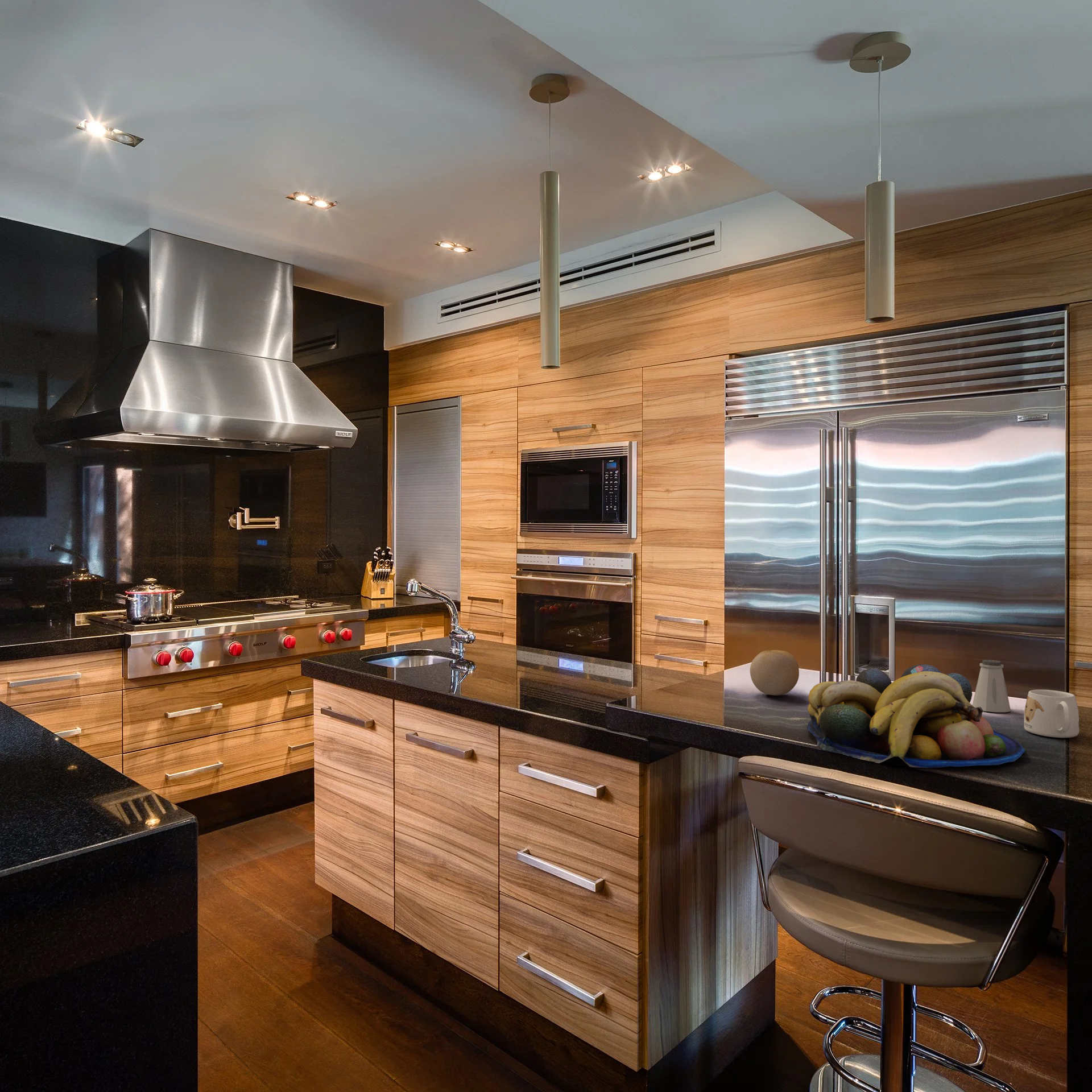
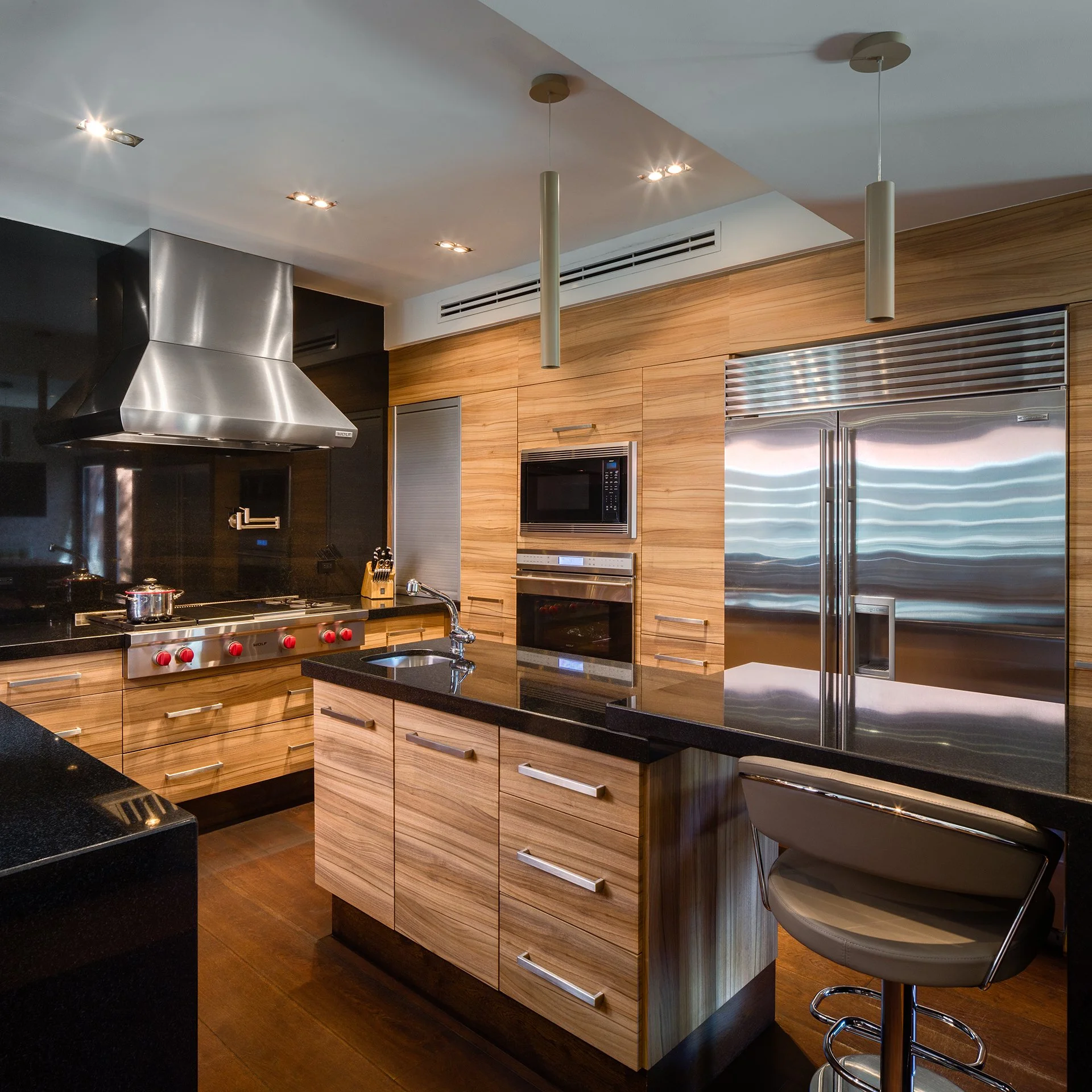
- saltshaker [972,659,1011,713]
- fruit bowl [806,664,1025,768]
- fruit [749,650,800,696]
- mug [1024,689,1079,738]
